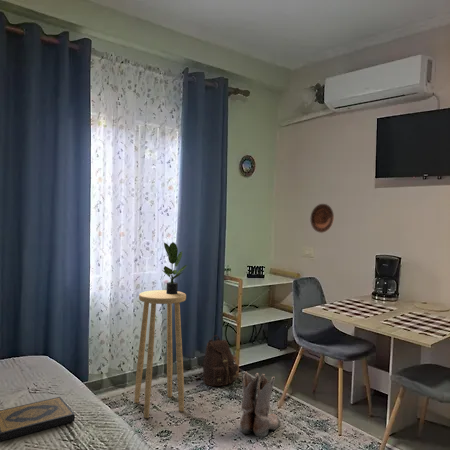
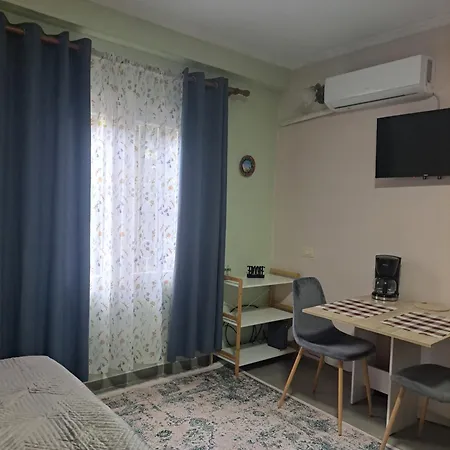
- potted plant [161,241,188,294]
- stool [133,289,187,419]
- backpack [194,334,239,387]
- decorative plate [309,203,335,234]
- boots [239,371,281,438]
- hardback book [0,396,76,442]
